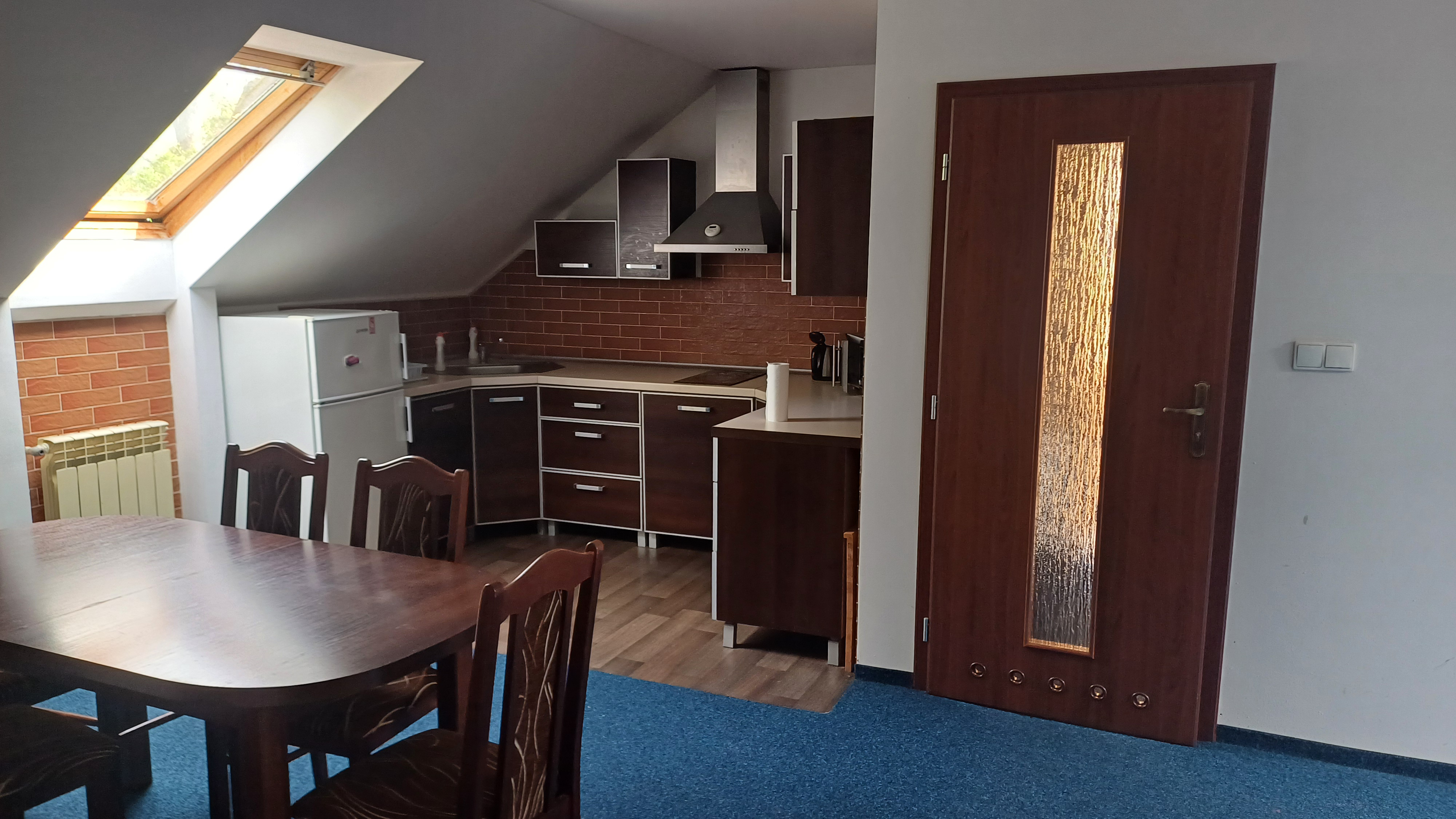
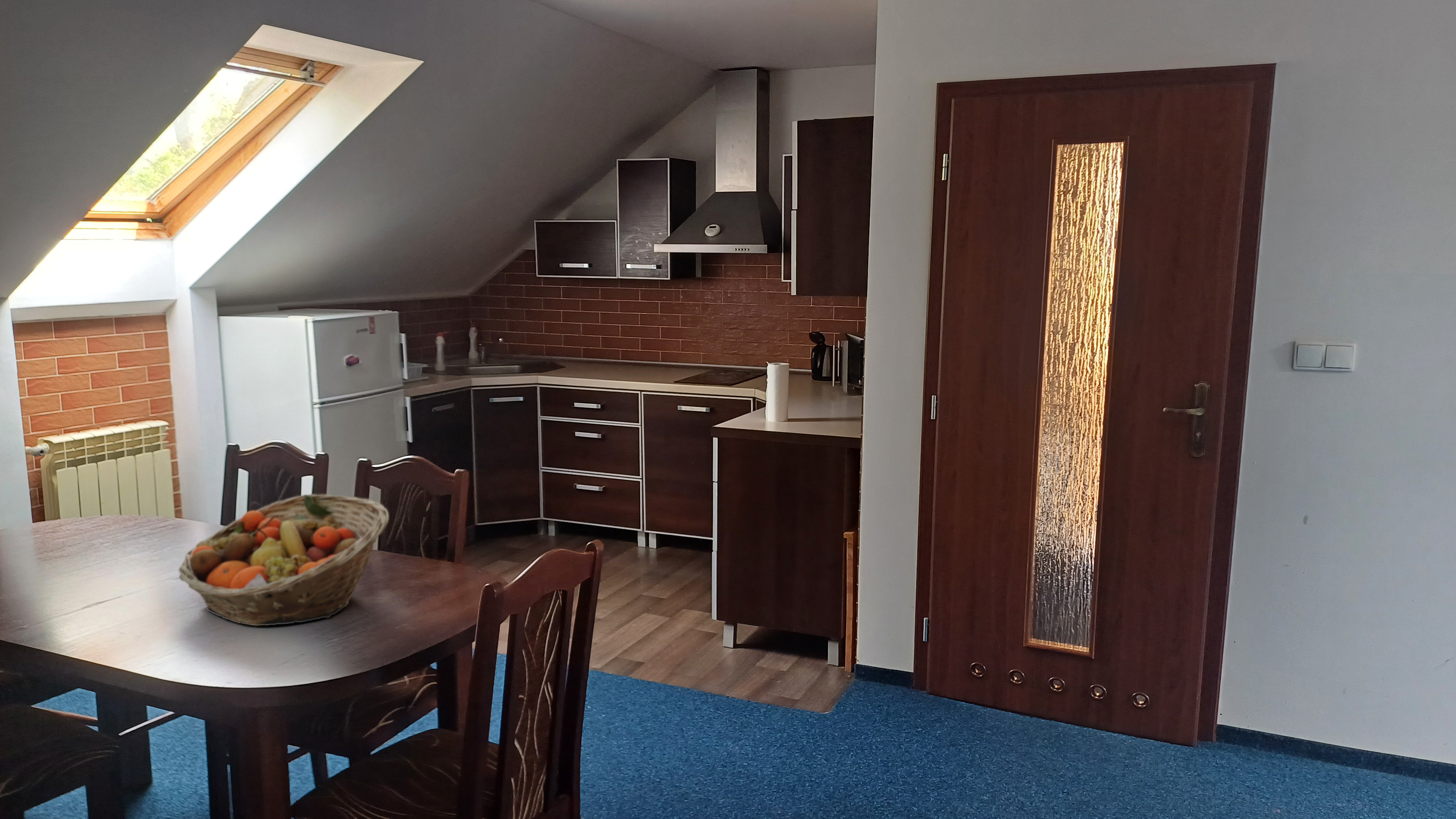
+ fruit basket [178,494,389,626]
